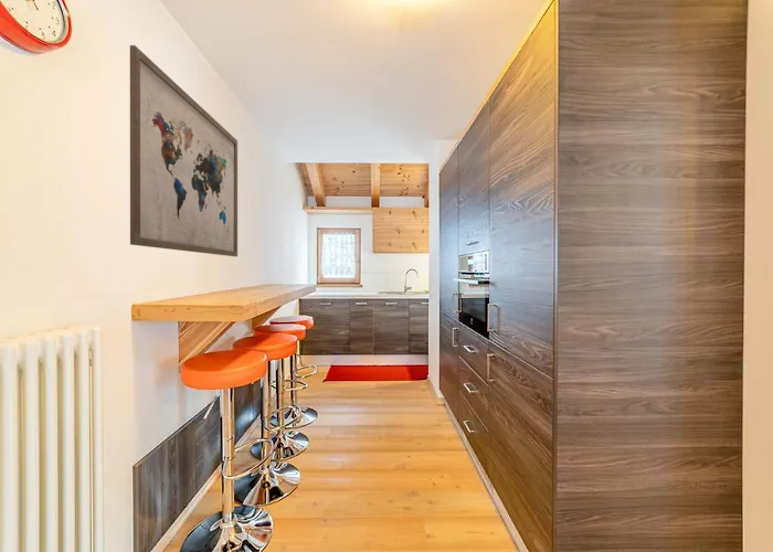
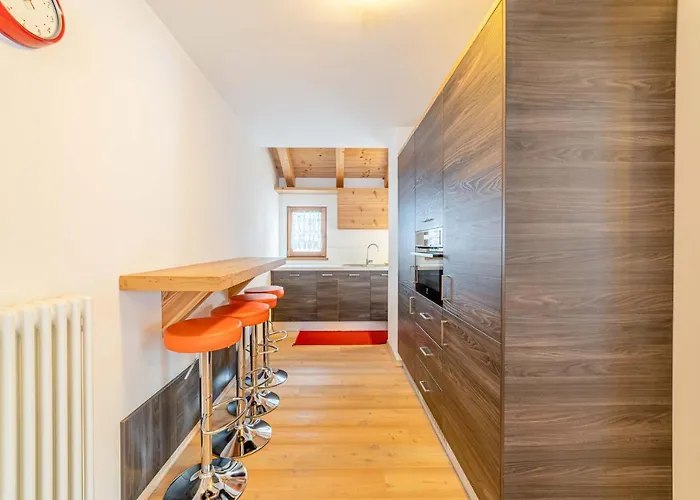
- wall art [129,44,239,257]
